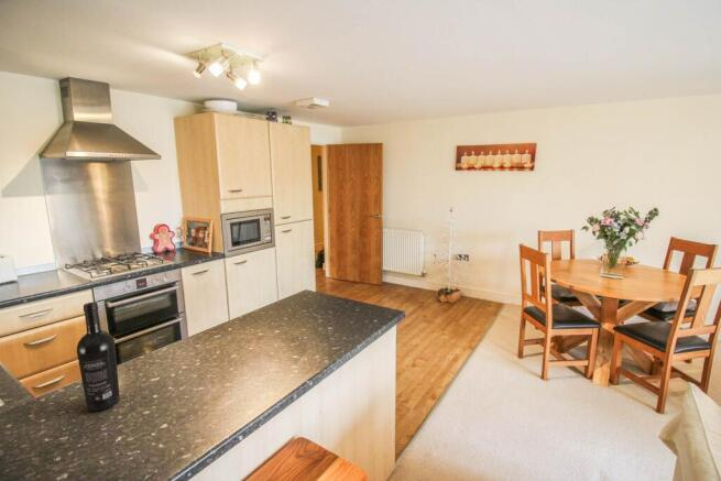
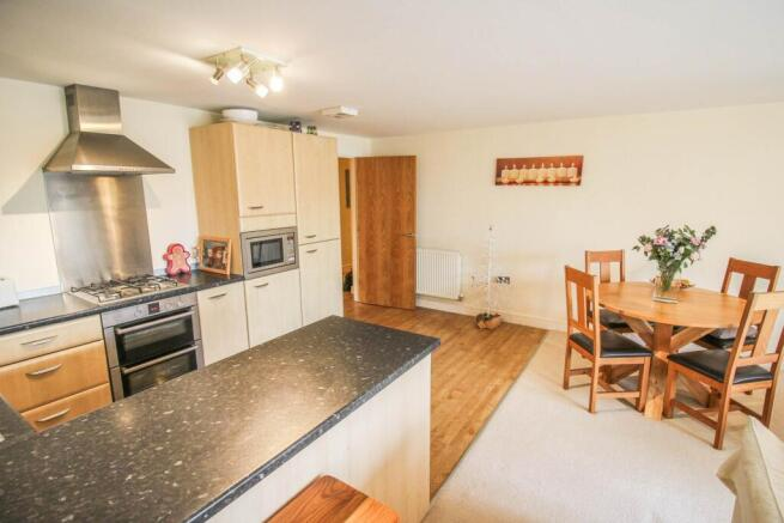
- wine bottle [76,302,121,412]
